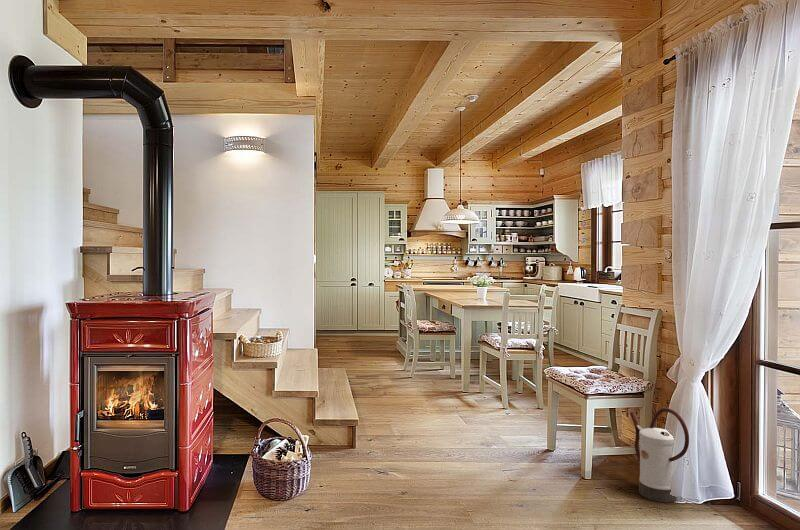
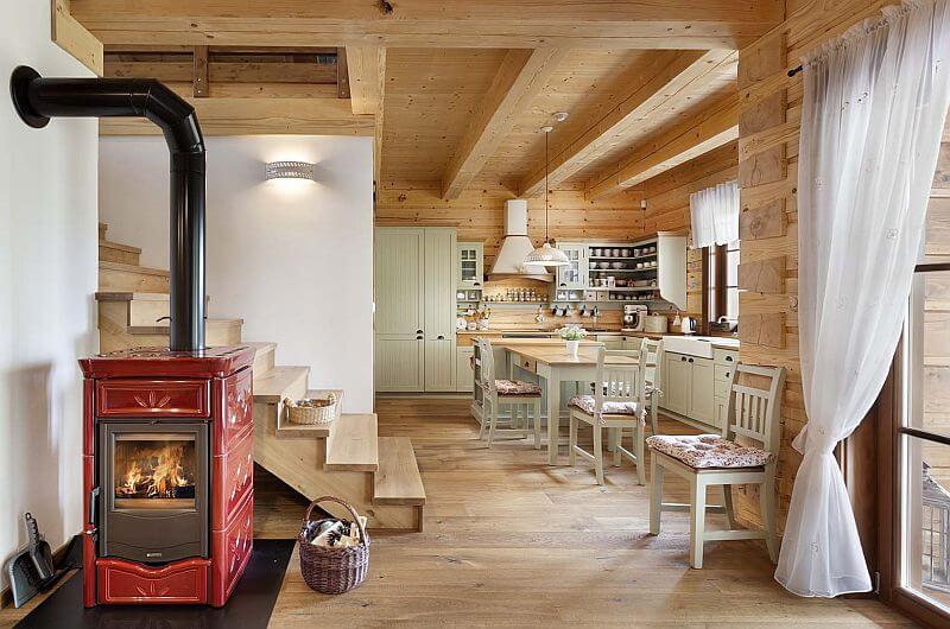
- watering can [629,407,690,503]
